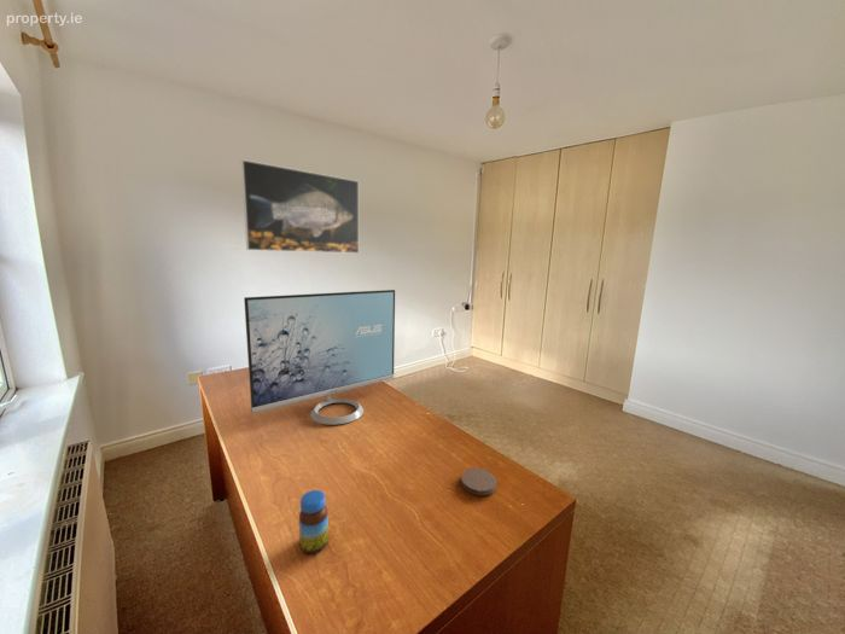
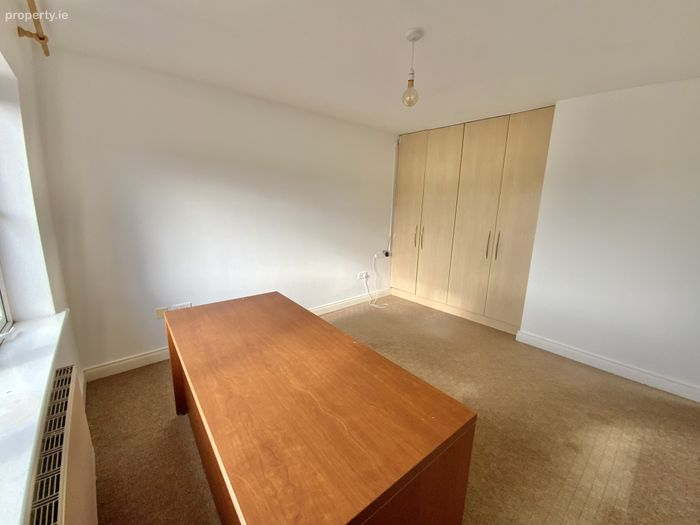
- coaster [460,467,497,496]
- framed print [240,158,360,255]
- jar [298,489,330,554]
- monitor [243,289,396,426]
